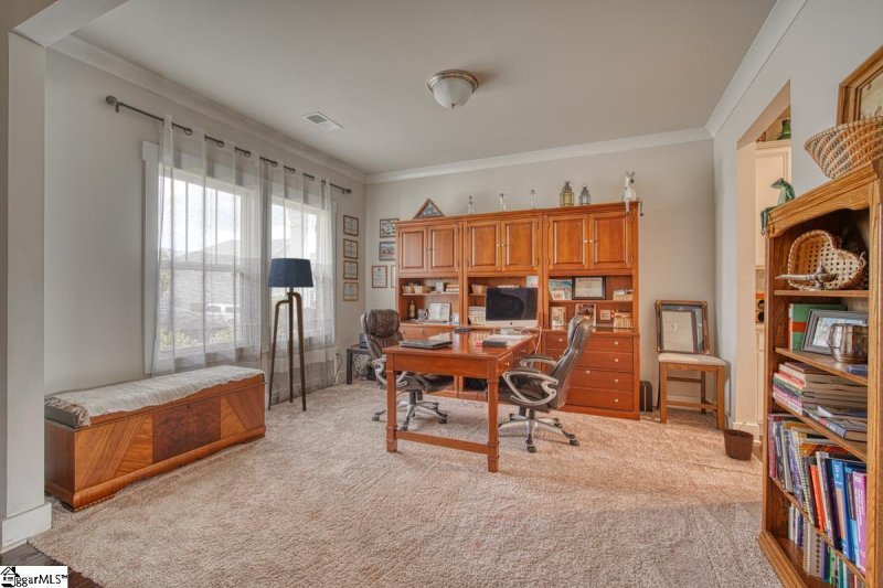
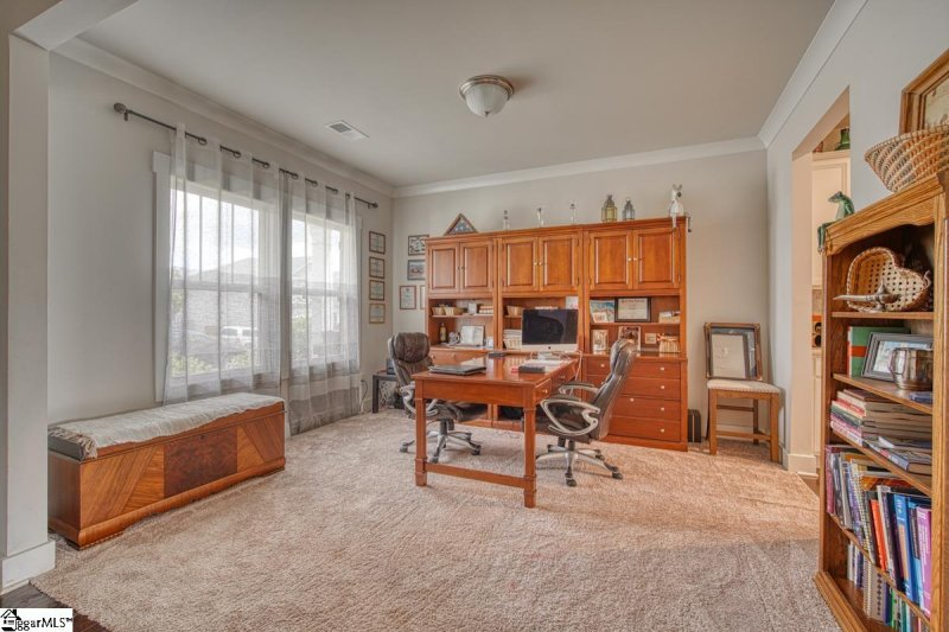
- floor lamp [267,257,315,413]
- plant pot [722,421,755,461]
